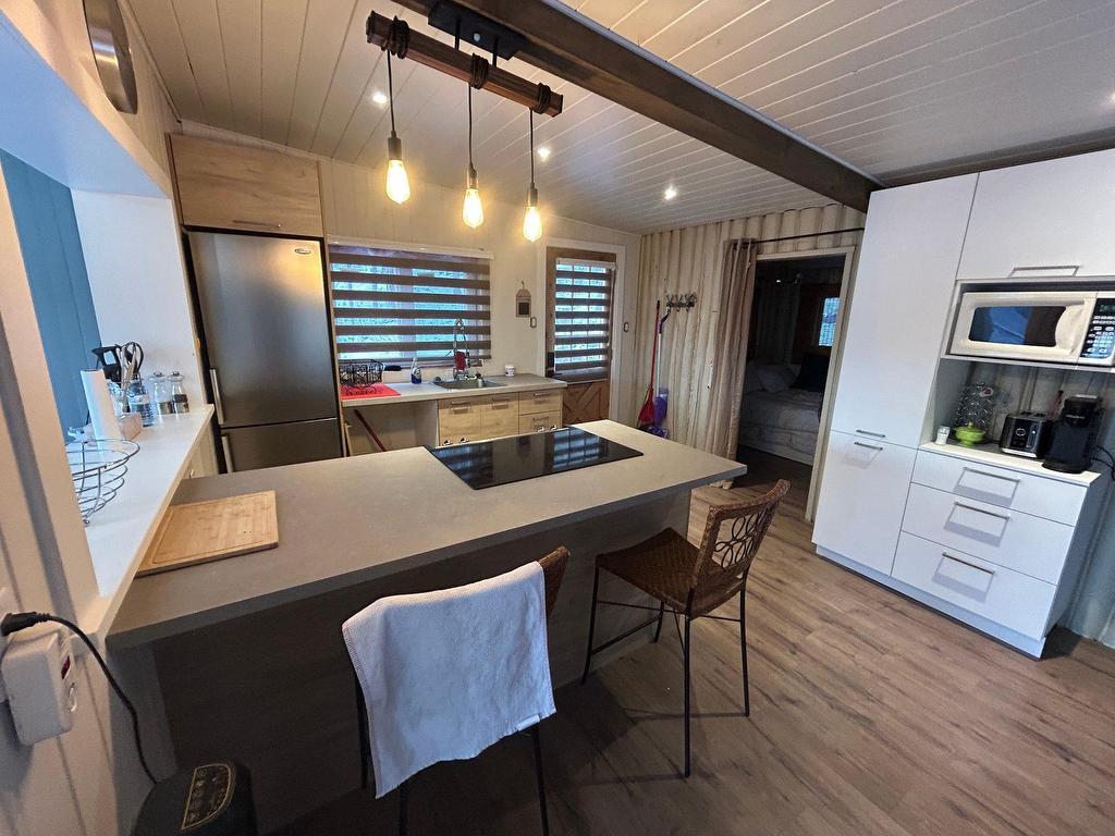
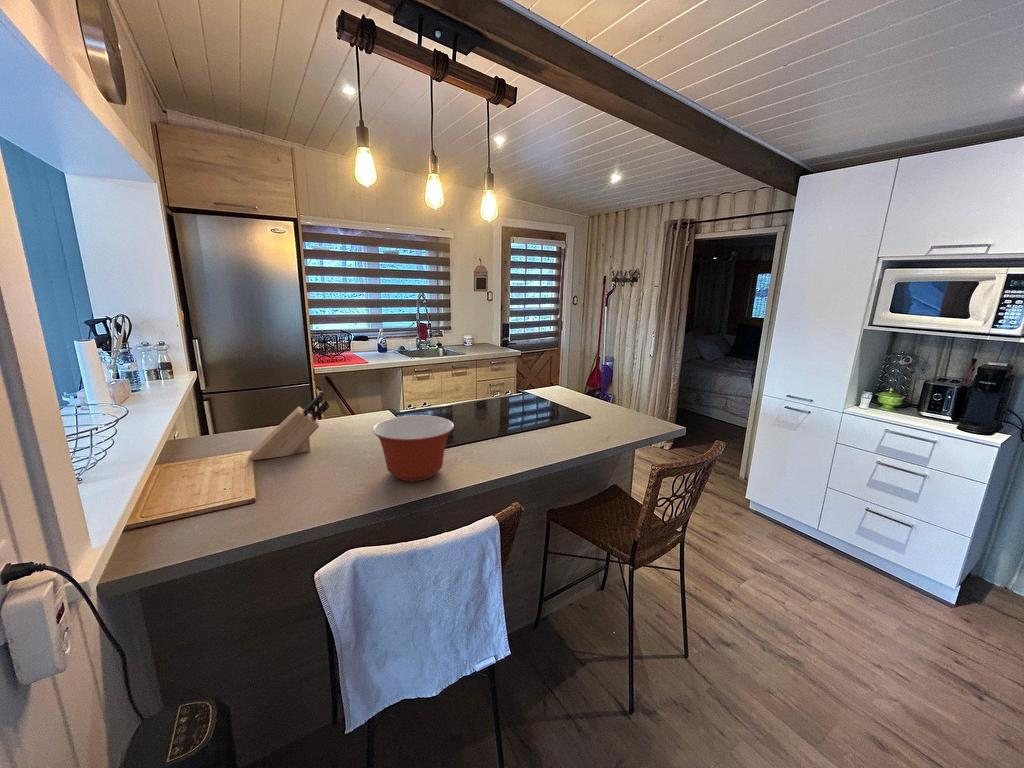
+ knife block [250,392,330,461]
+ mixing bowl [372,414,455,482]
